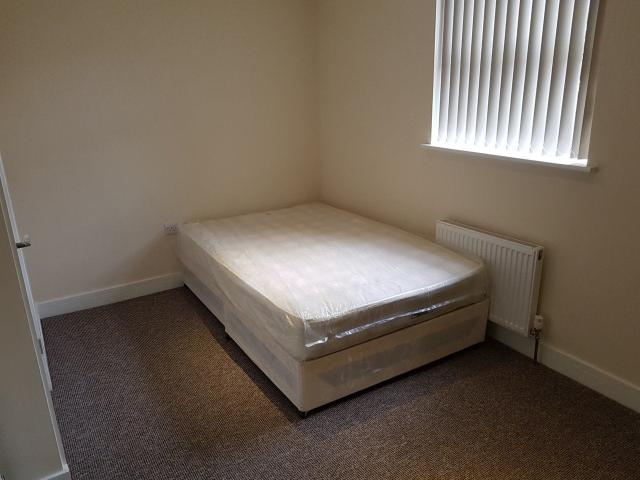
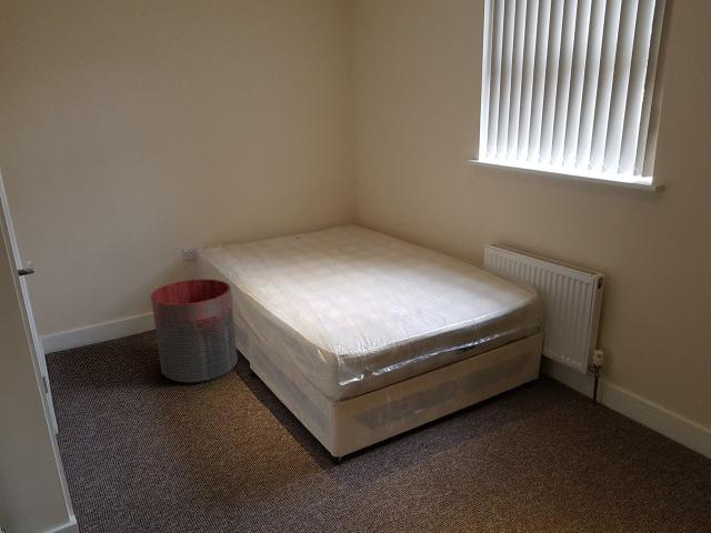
+ trash can [150,278,239,384]
